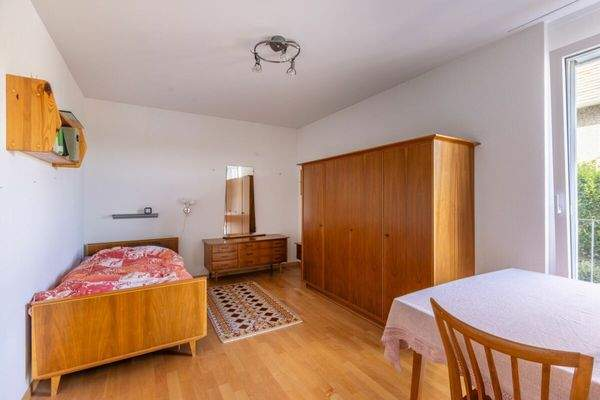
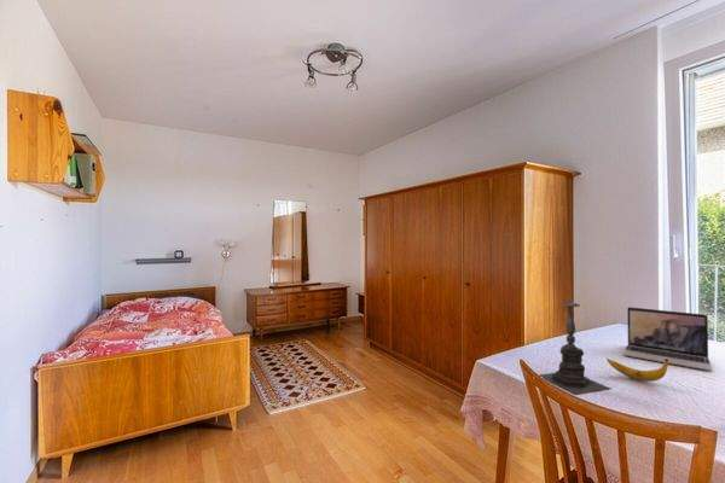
+ banana [607,357,669,383]
+ candle holder [538,290,611,396]
+ laptop [622,305,713,372]
